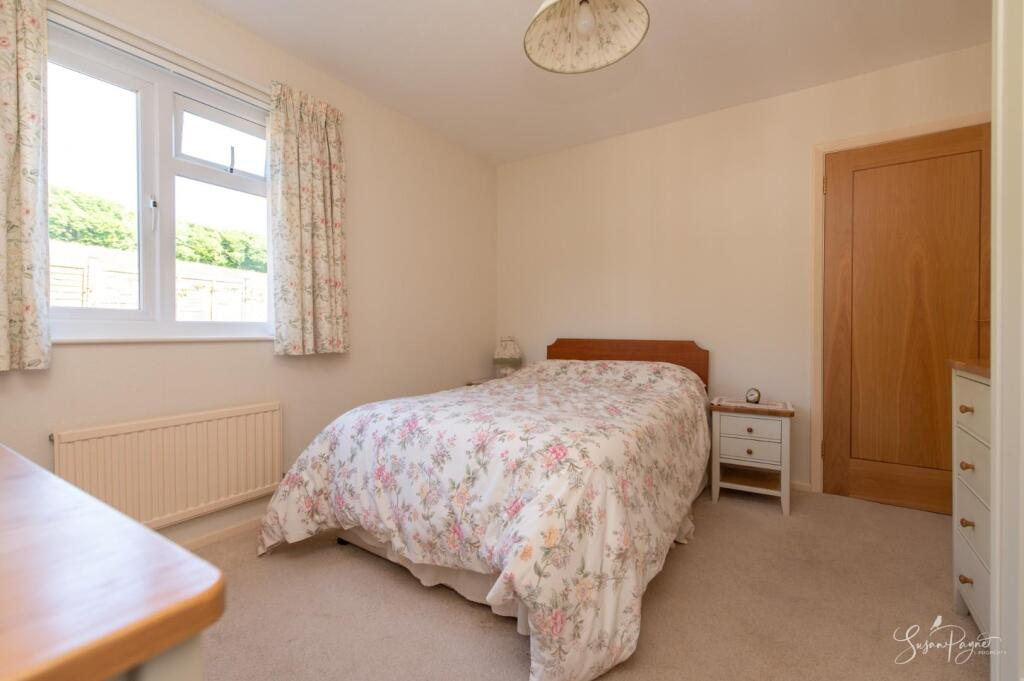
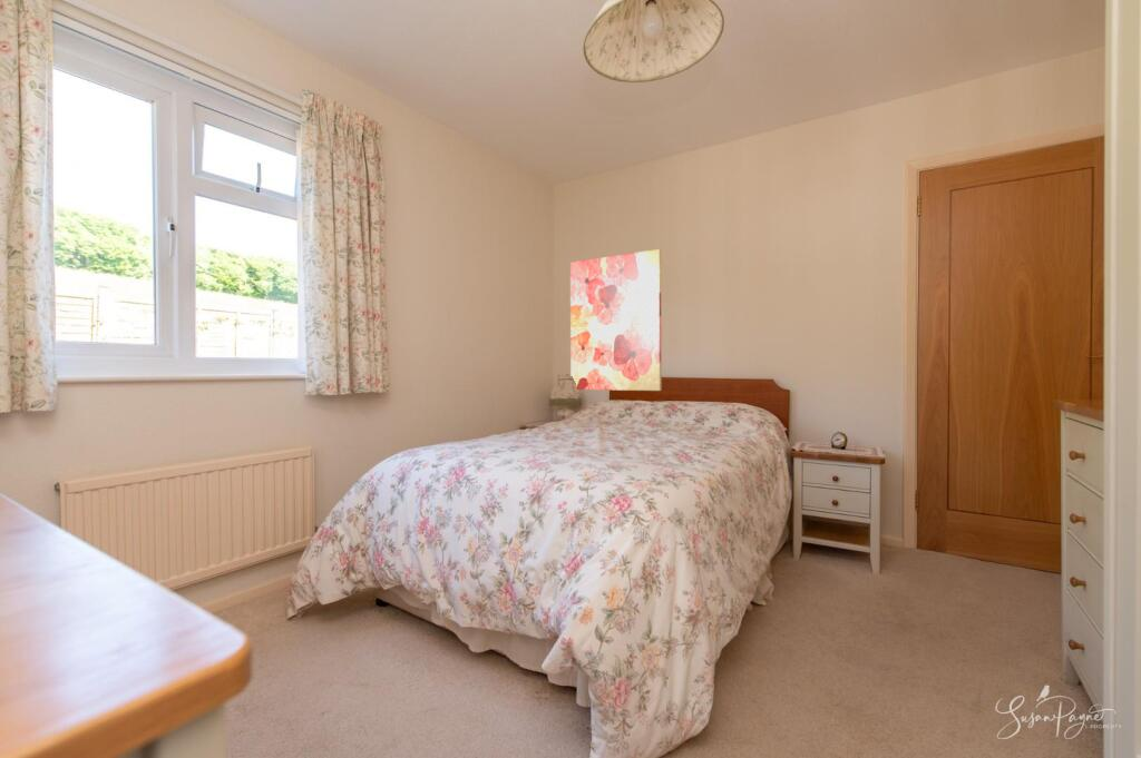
+ wall art [569,248,663,392]
